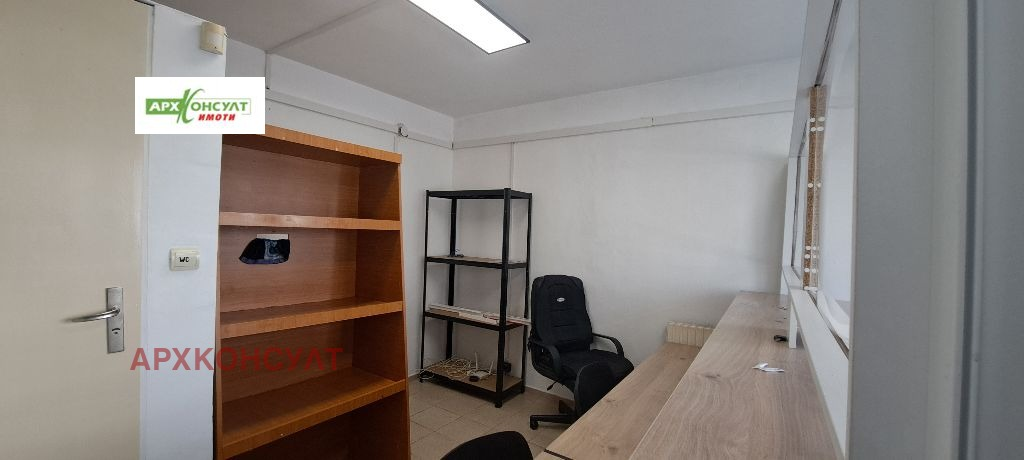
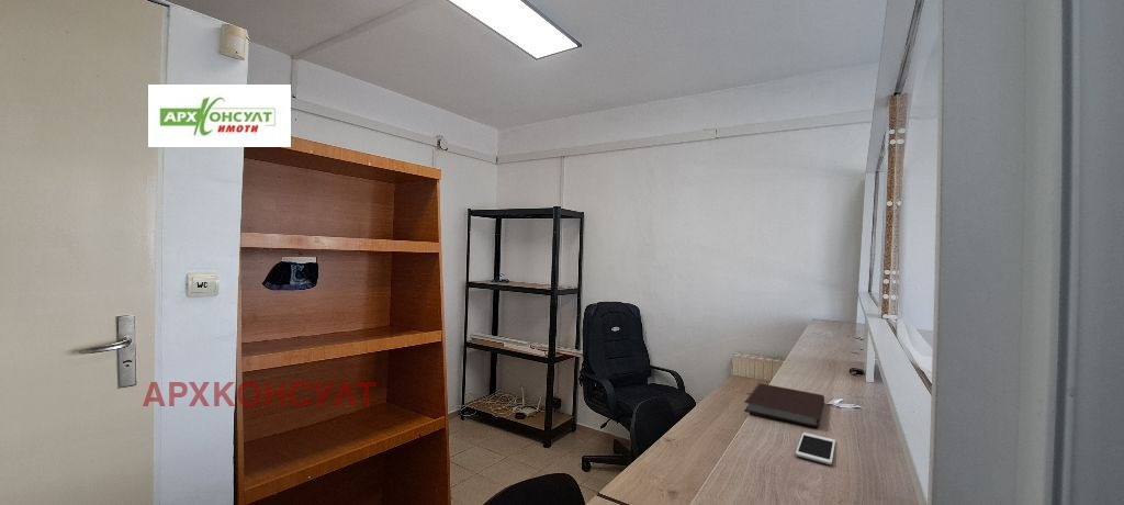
+ notebook [743,382,825,428]
+ cell phone [795,431,836,465]
